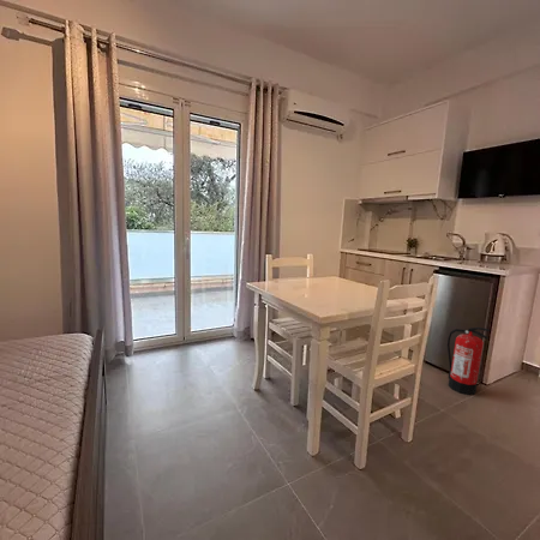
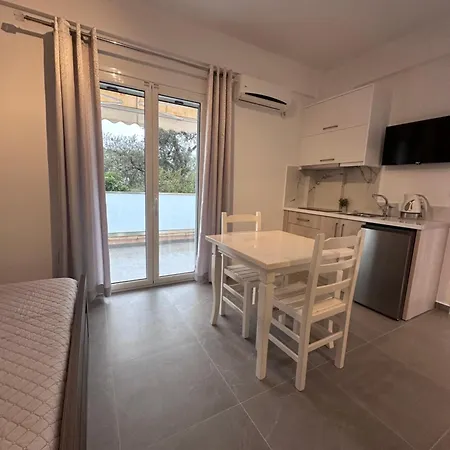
- fire extinguisher [446,326,491,396]
